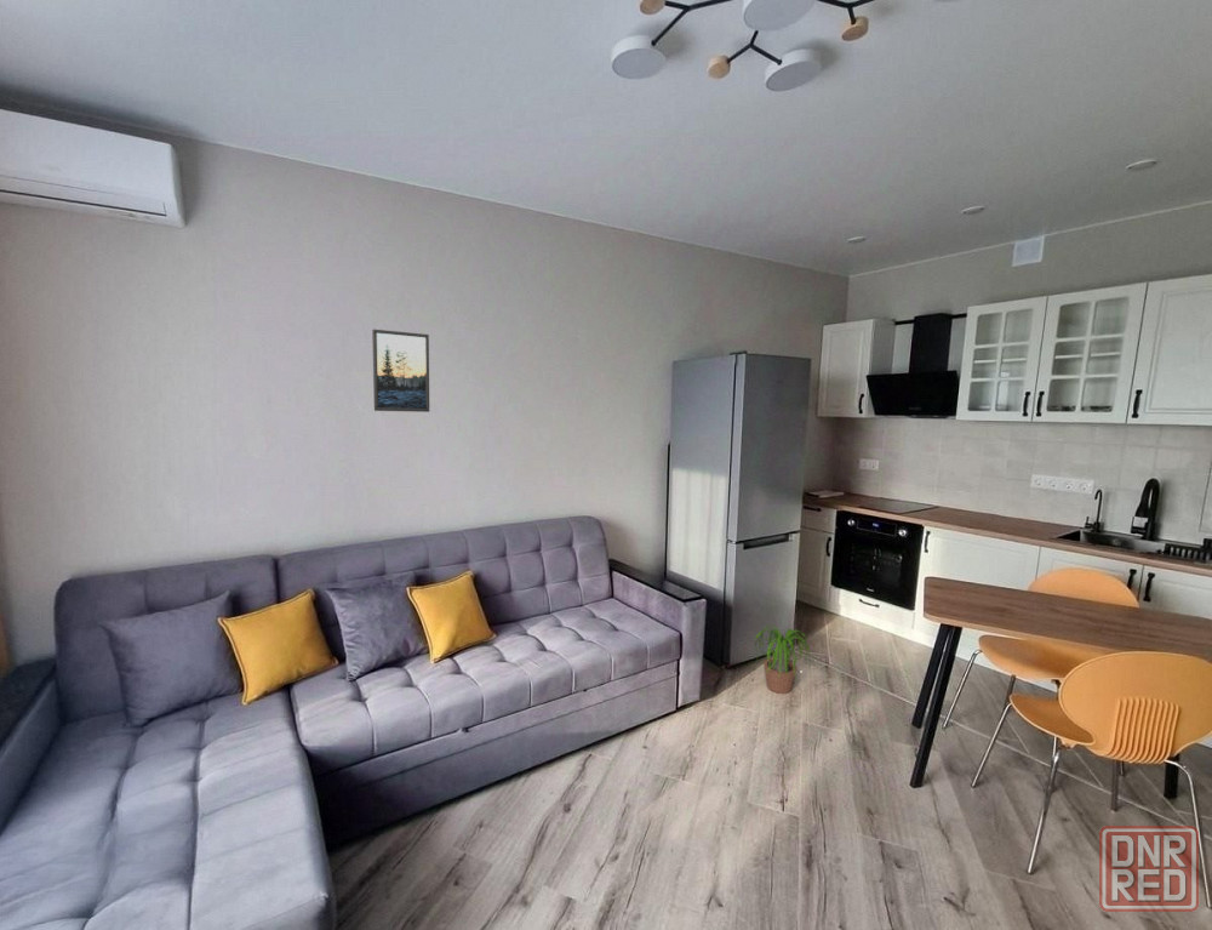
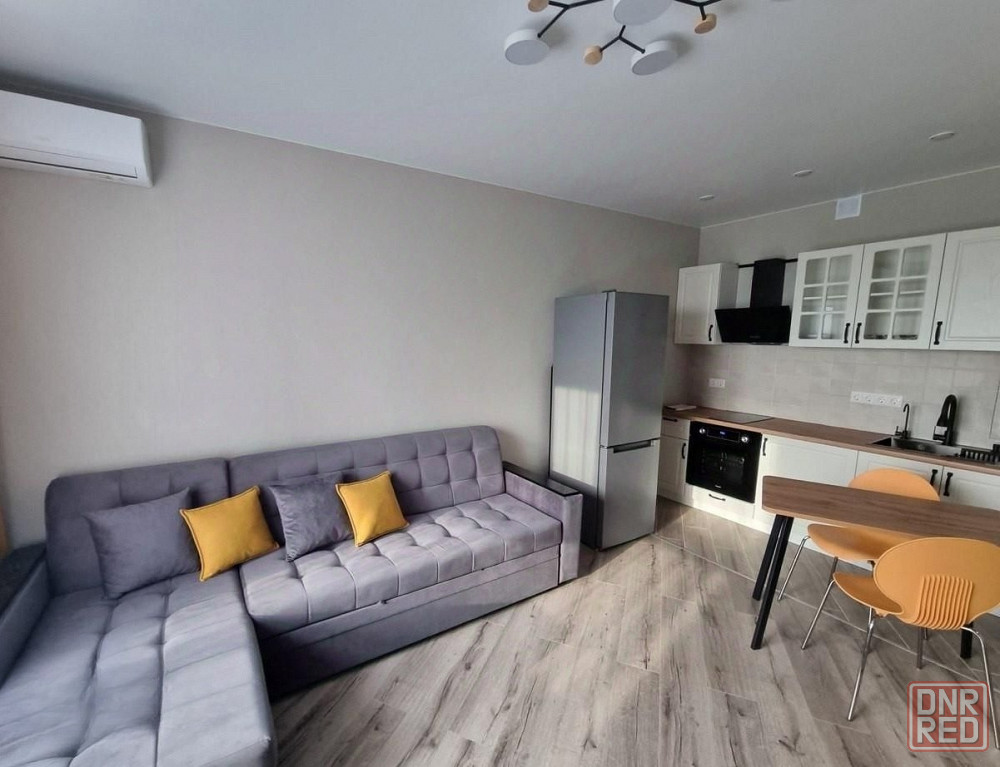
- potted plant [747,624,813,695]
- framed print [371,329,430,413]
